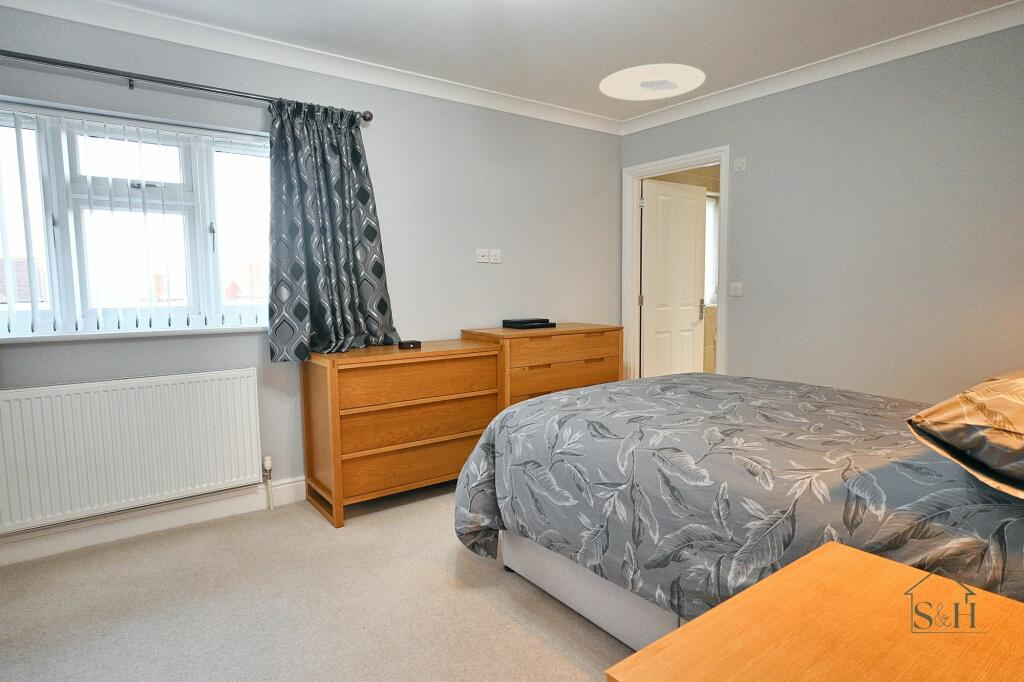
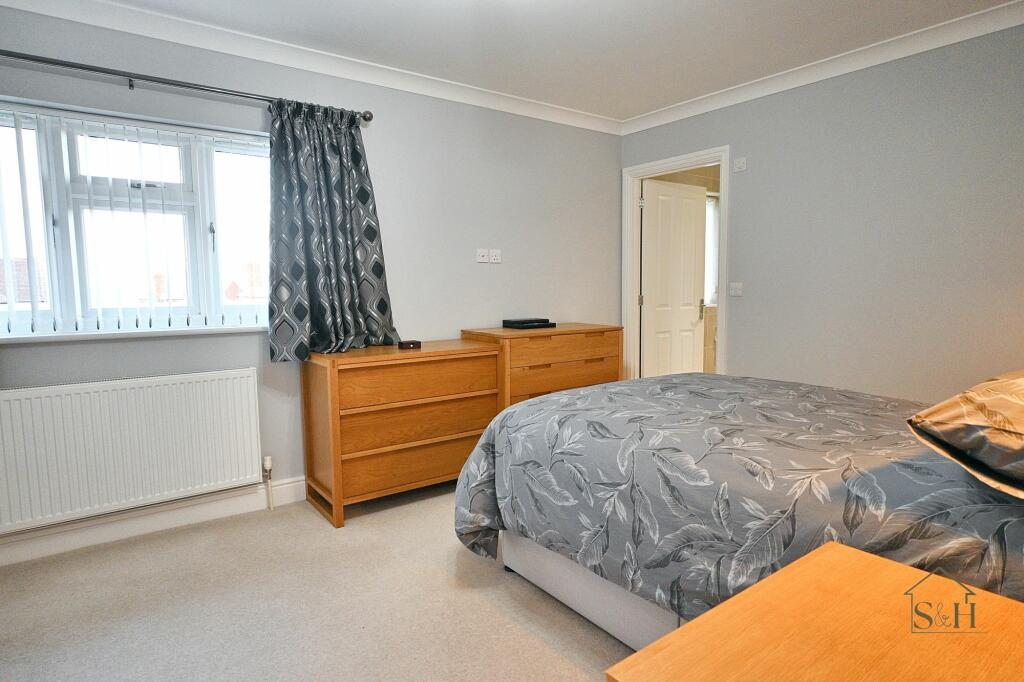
- ceiling light [598,63,707,101]
